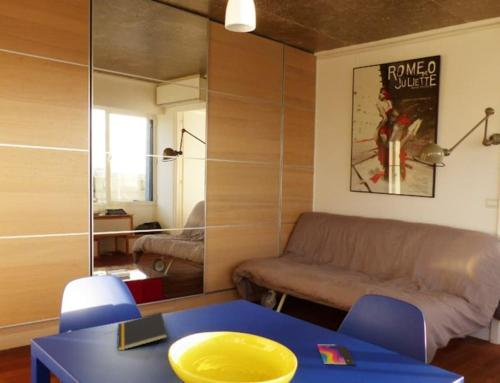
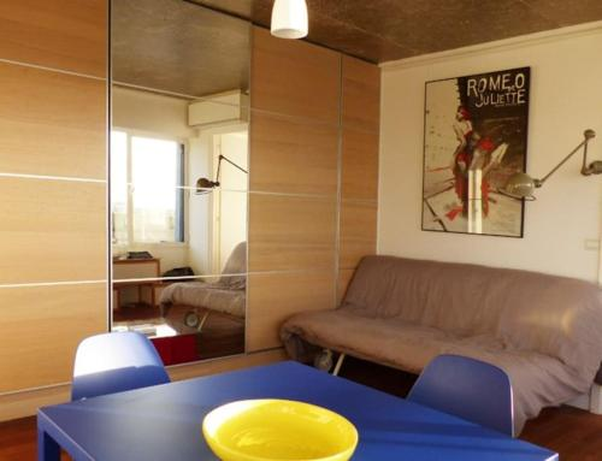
- notepad [116,311,169,352]
- smartphone [316,343,357,367]
